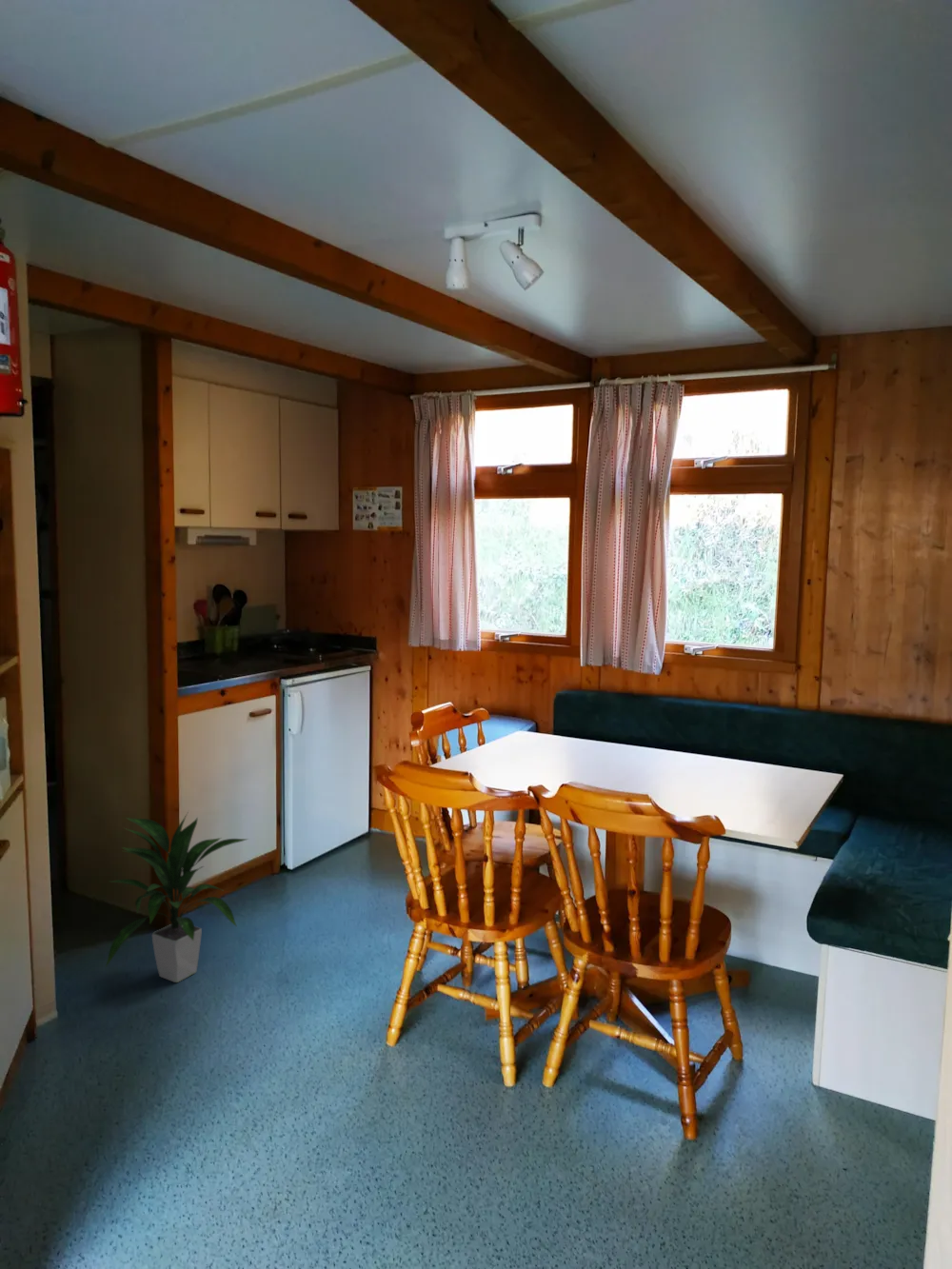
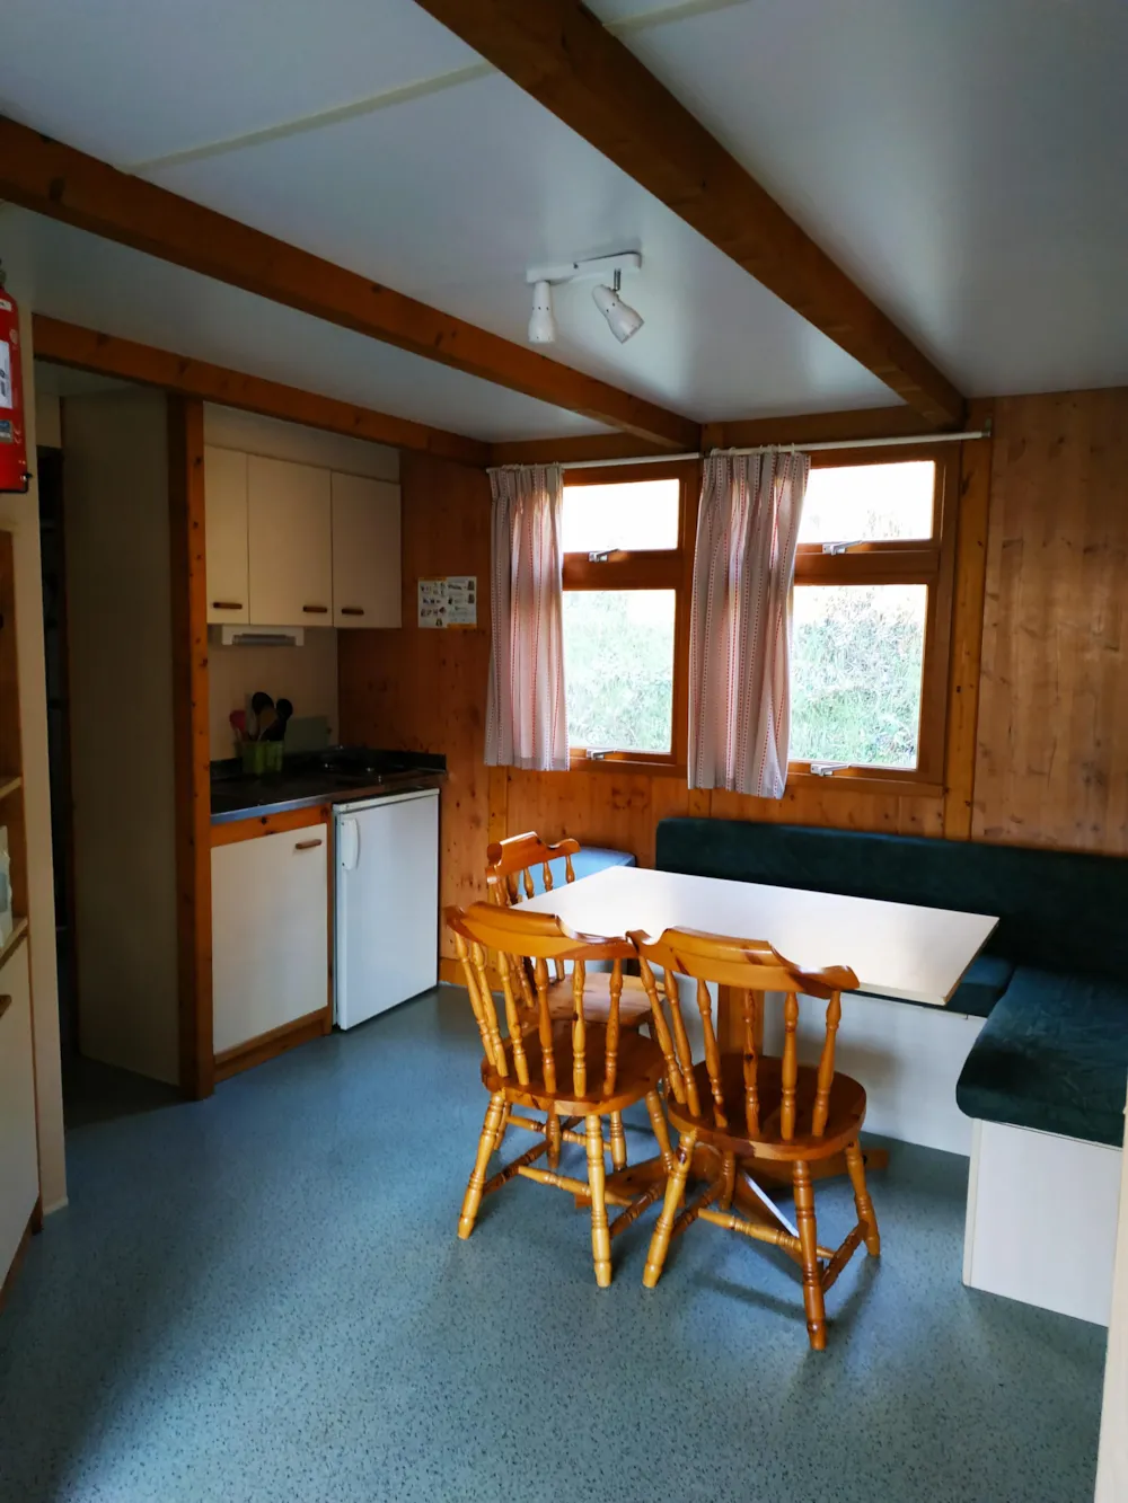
- indoor plant [104,808,249,983]
